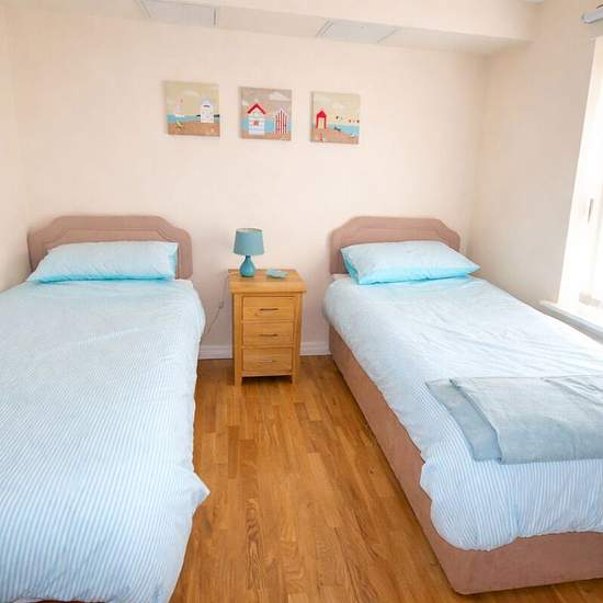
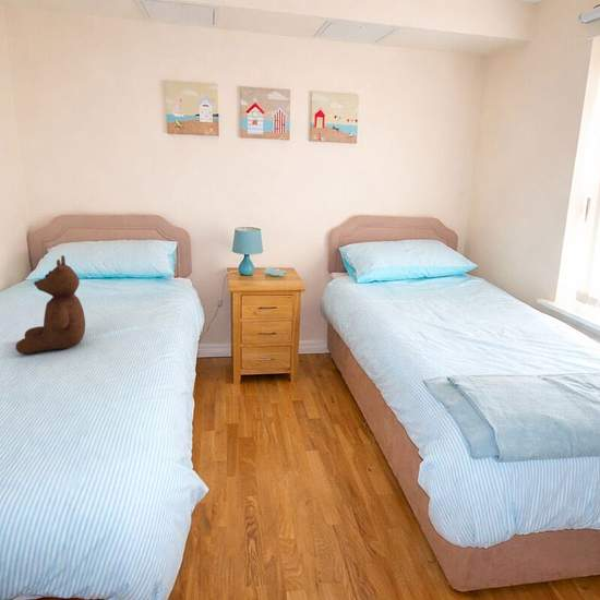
+ teddy bear [14,254,86,355]
